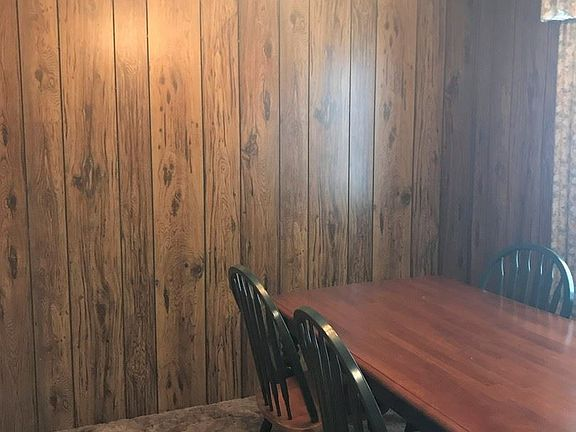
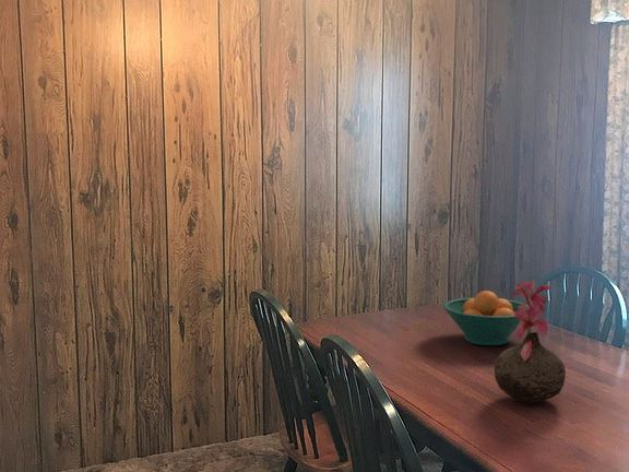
+ fruit bowl [442,290,530,346]
+ vase [494,280,567,406]
